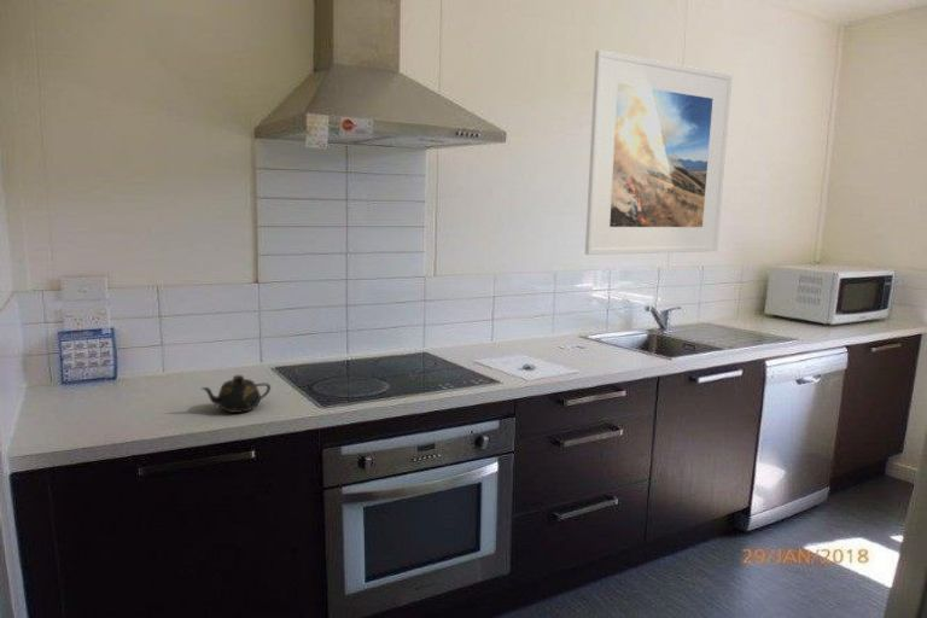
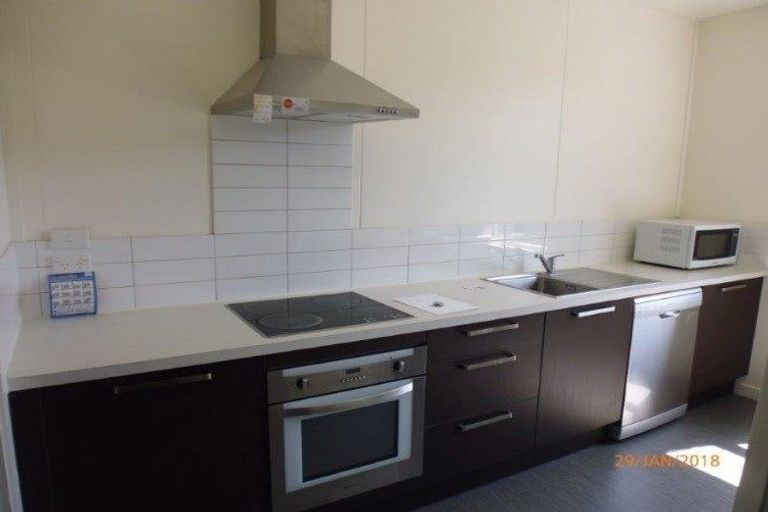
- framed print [584,48,734,256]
- teapot [199,374,272,414]
